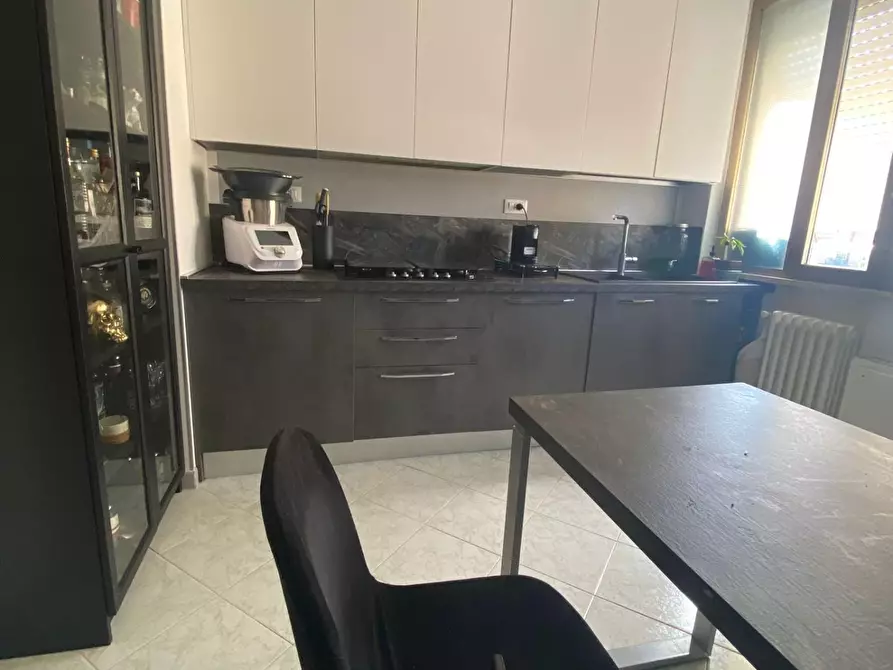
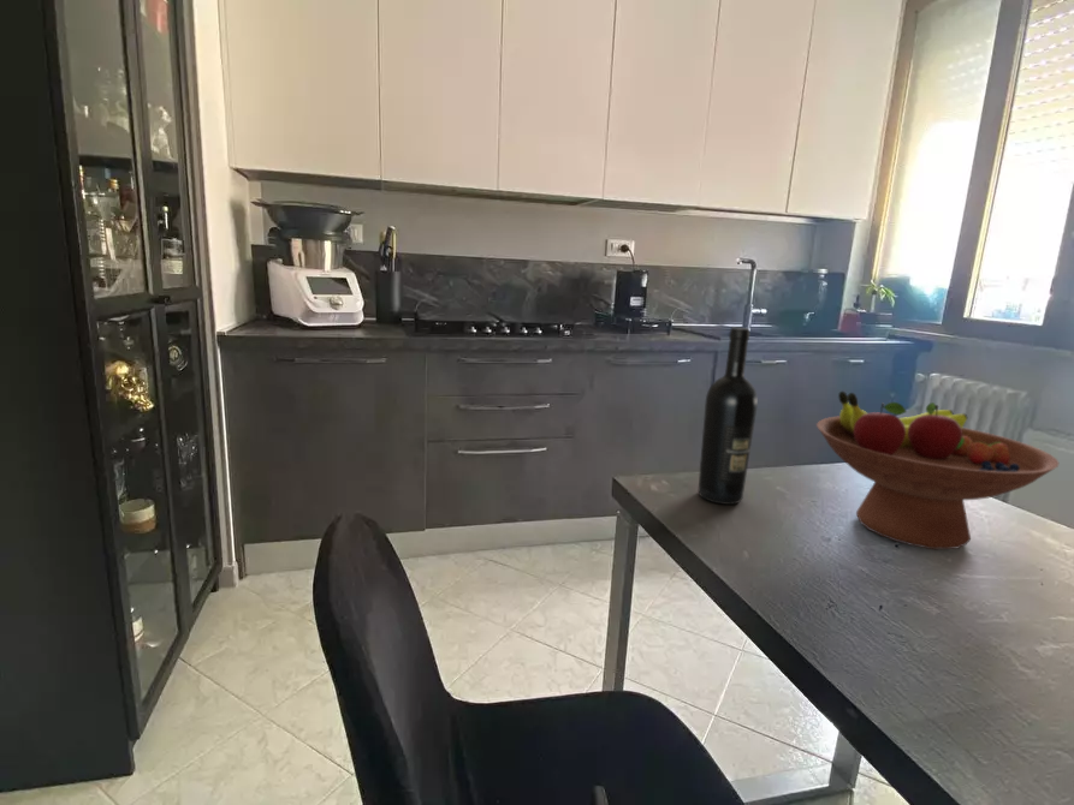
+ fruit bowl [815,390,1060,550]
+ wine bottle [698,327,759,506]
